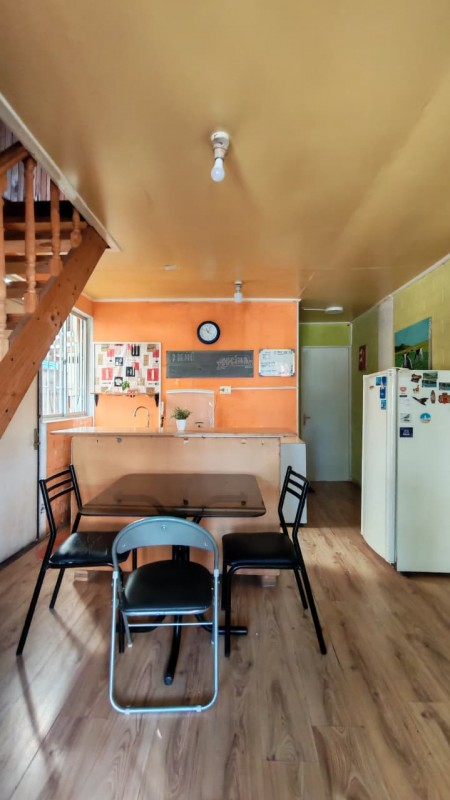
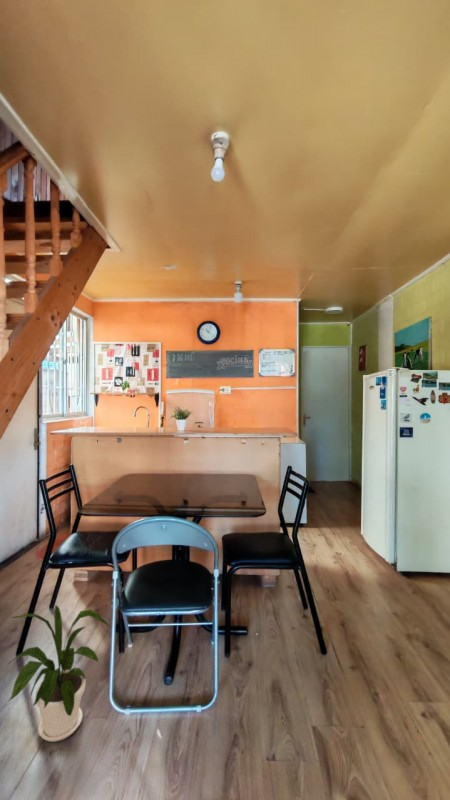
+ house plant [6,604,110,743]
